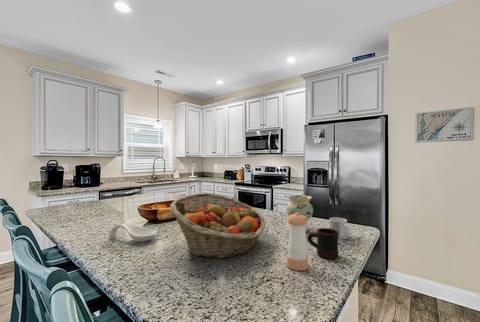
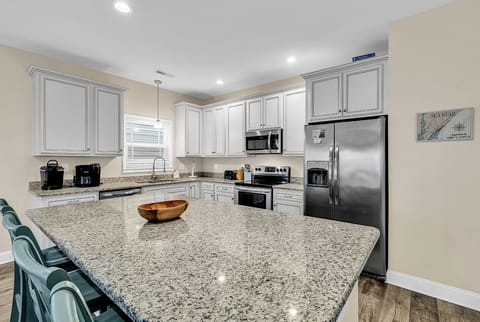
- spoon rest [108,223,158,243]
- pepper shaker [286,212,309,272]
- mug [306,227,339,260]
- vase [285,194,314,232]
- mug [328,216,351,240]
- fruit basket [169,192,267,260]
